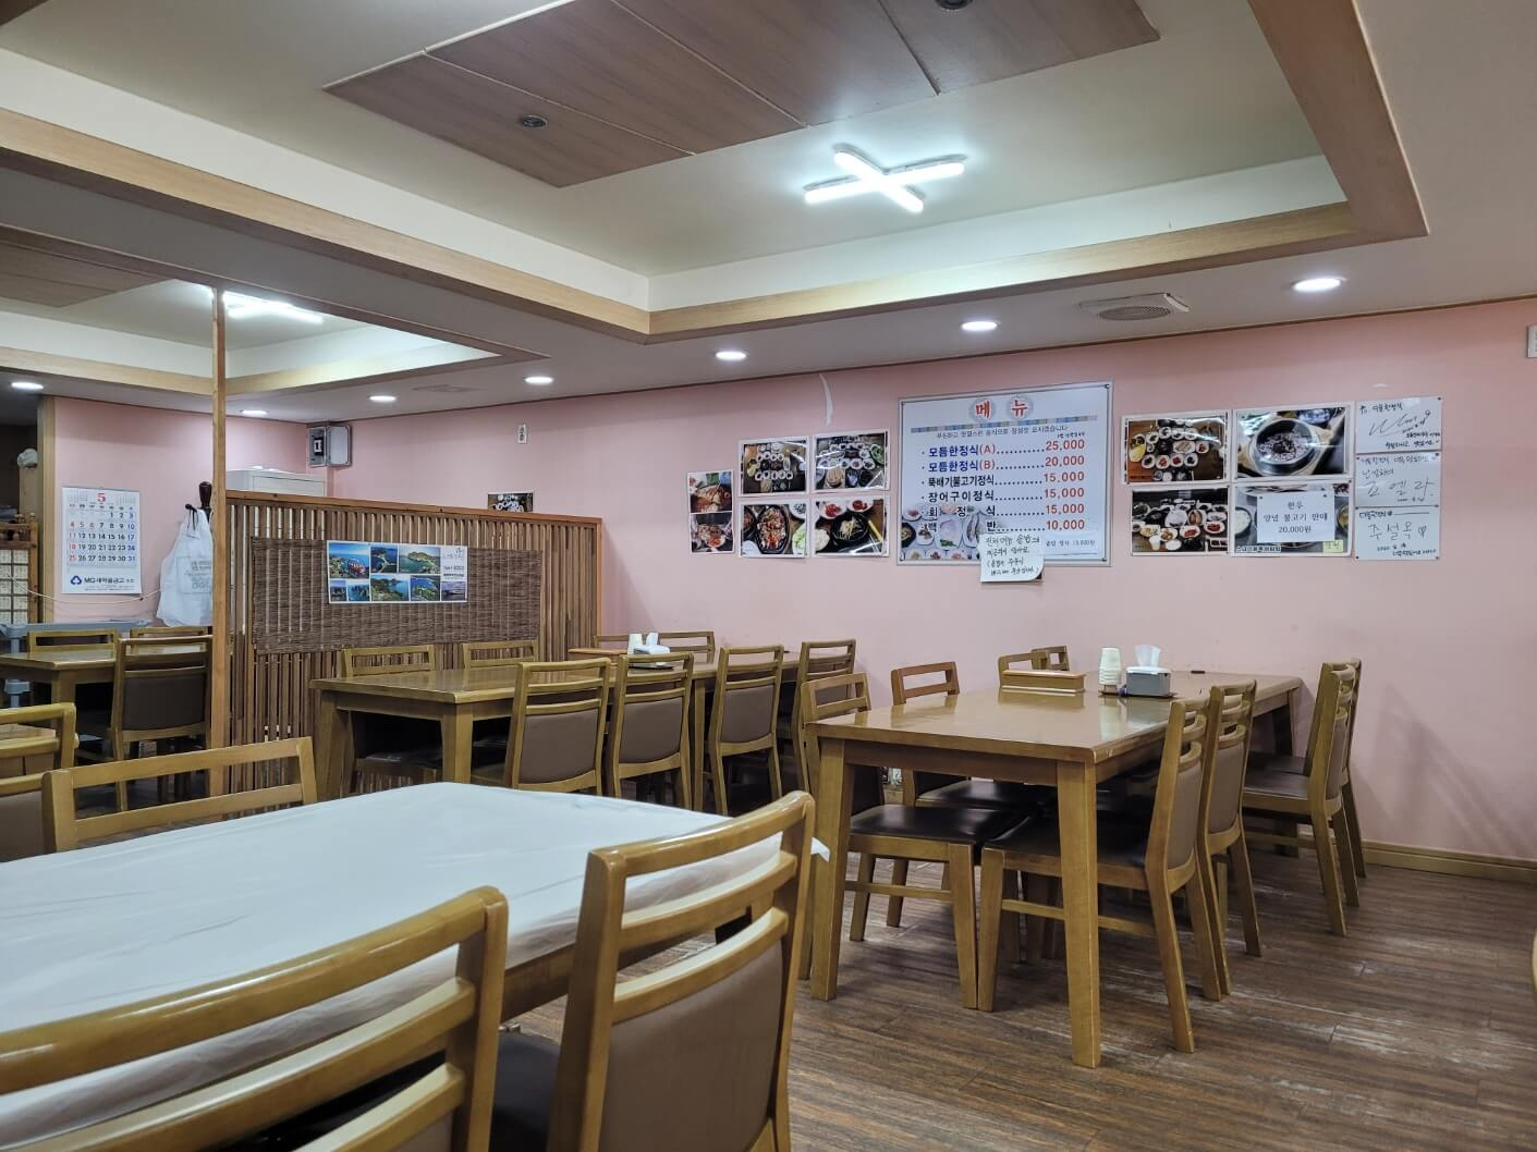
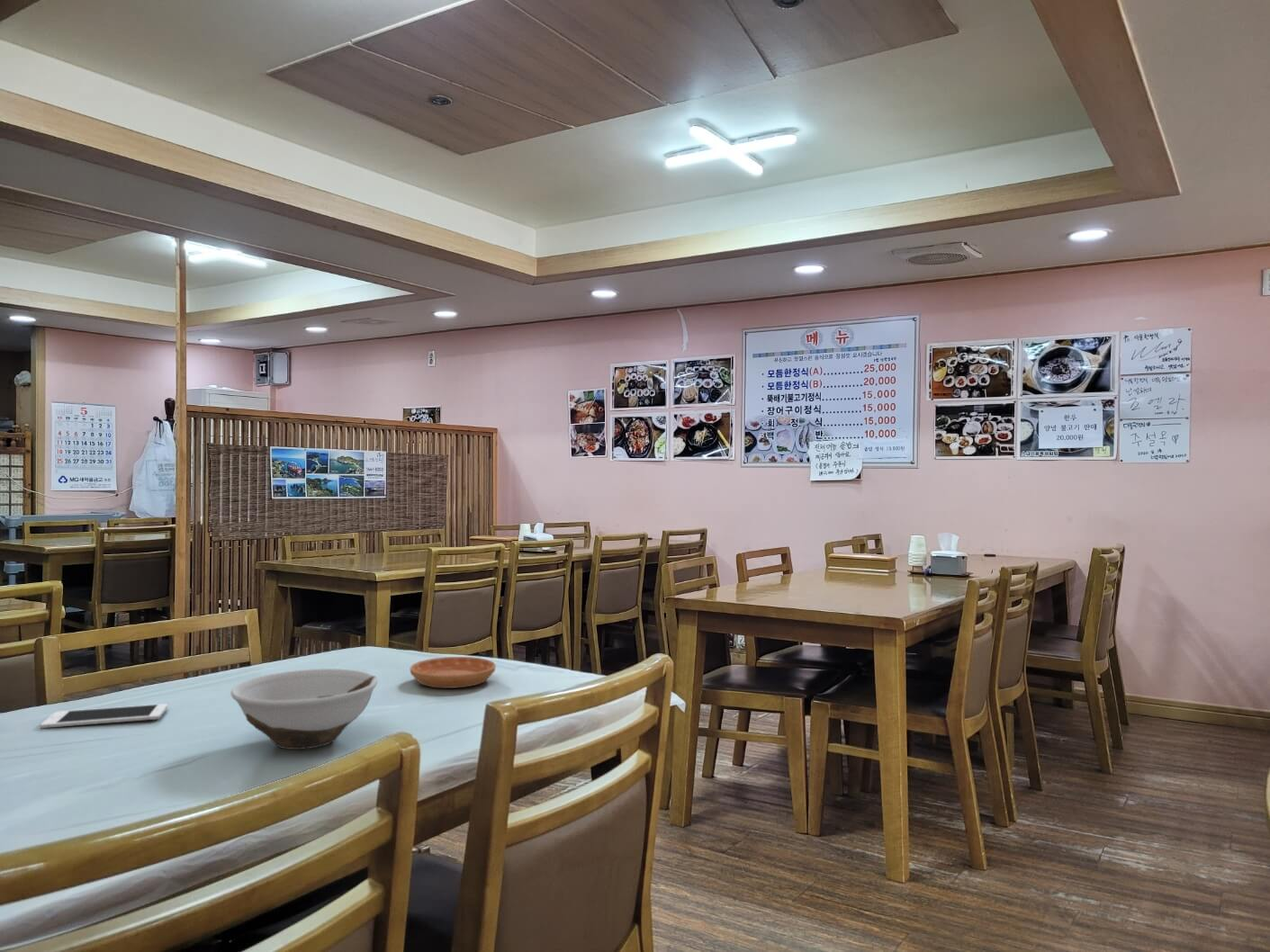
+ bowl [230,668,379,750]
+ cell phone [40,703,168,729]
+ saucer [410,656,497,689]
